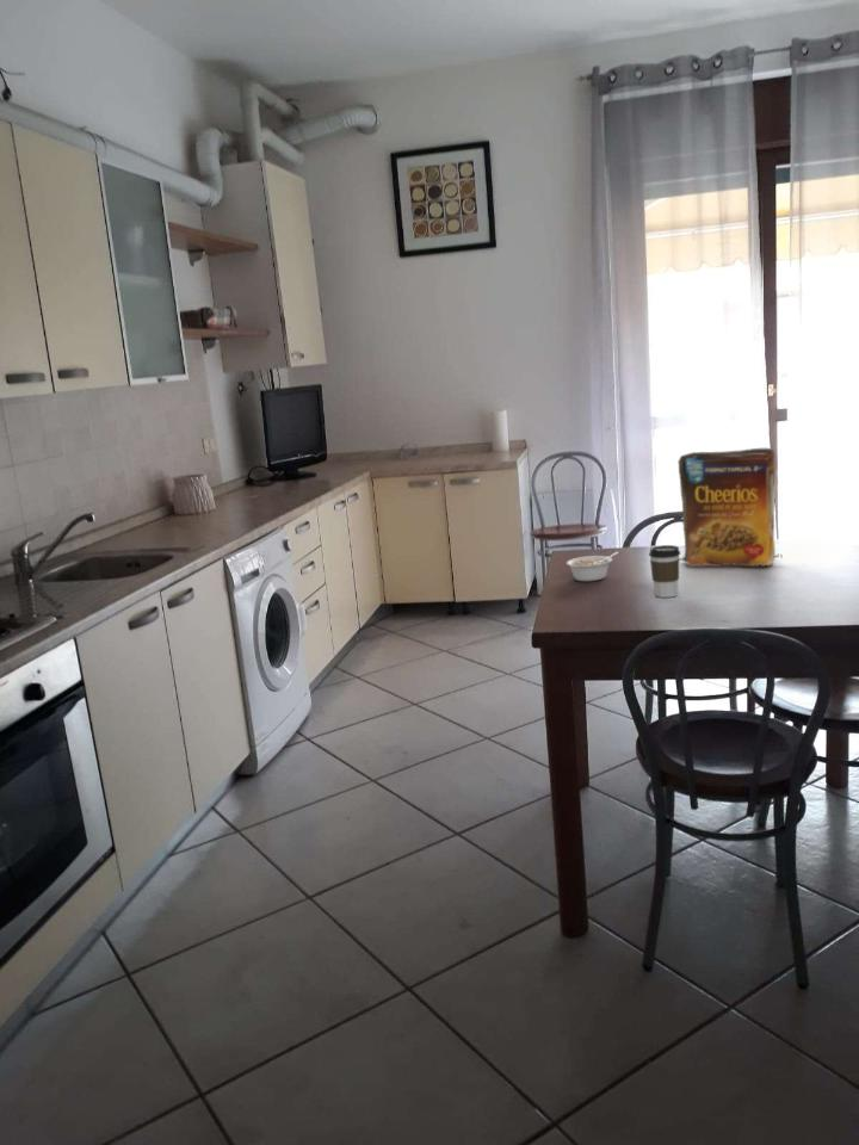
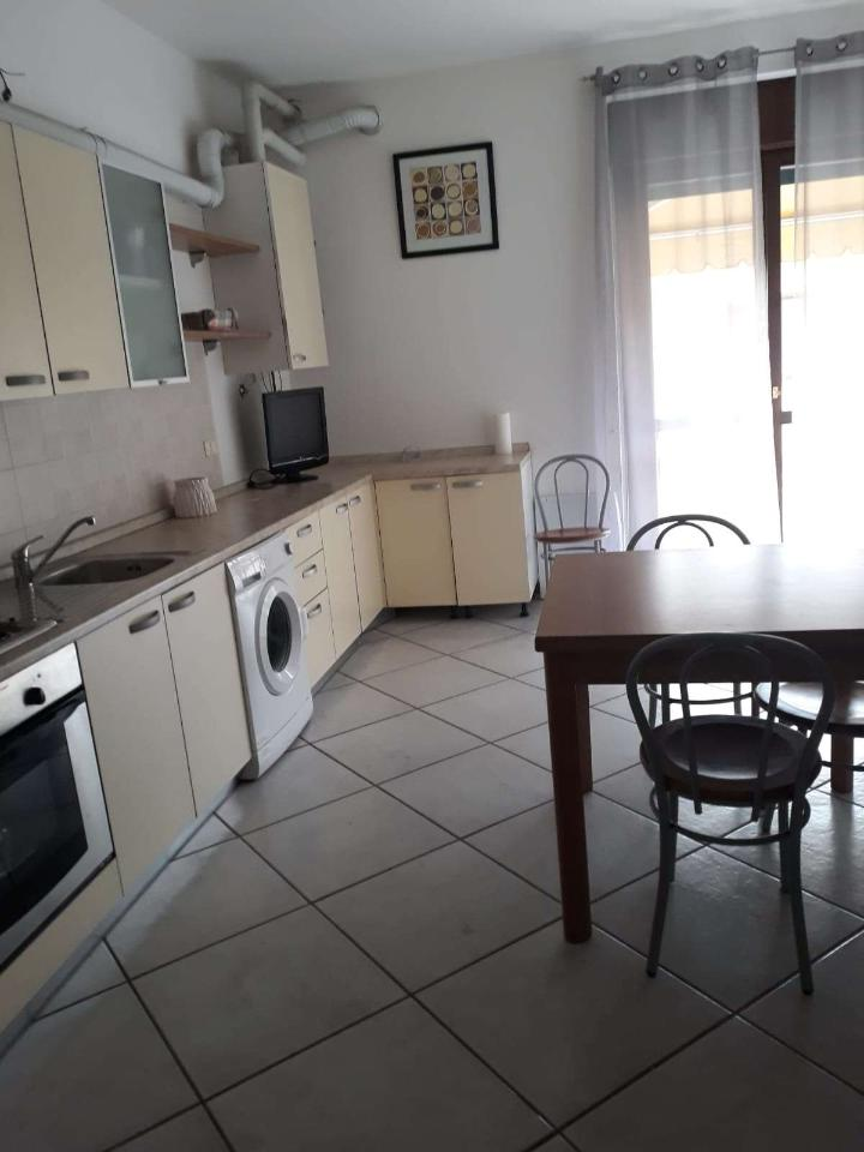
- legume [566,551,619,582]
- cereal box [676,447,783,568]
- coffee cup [648,544,681,599]
